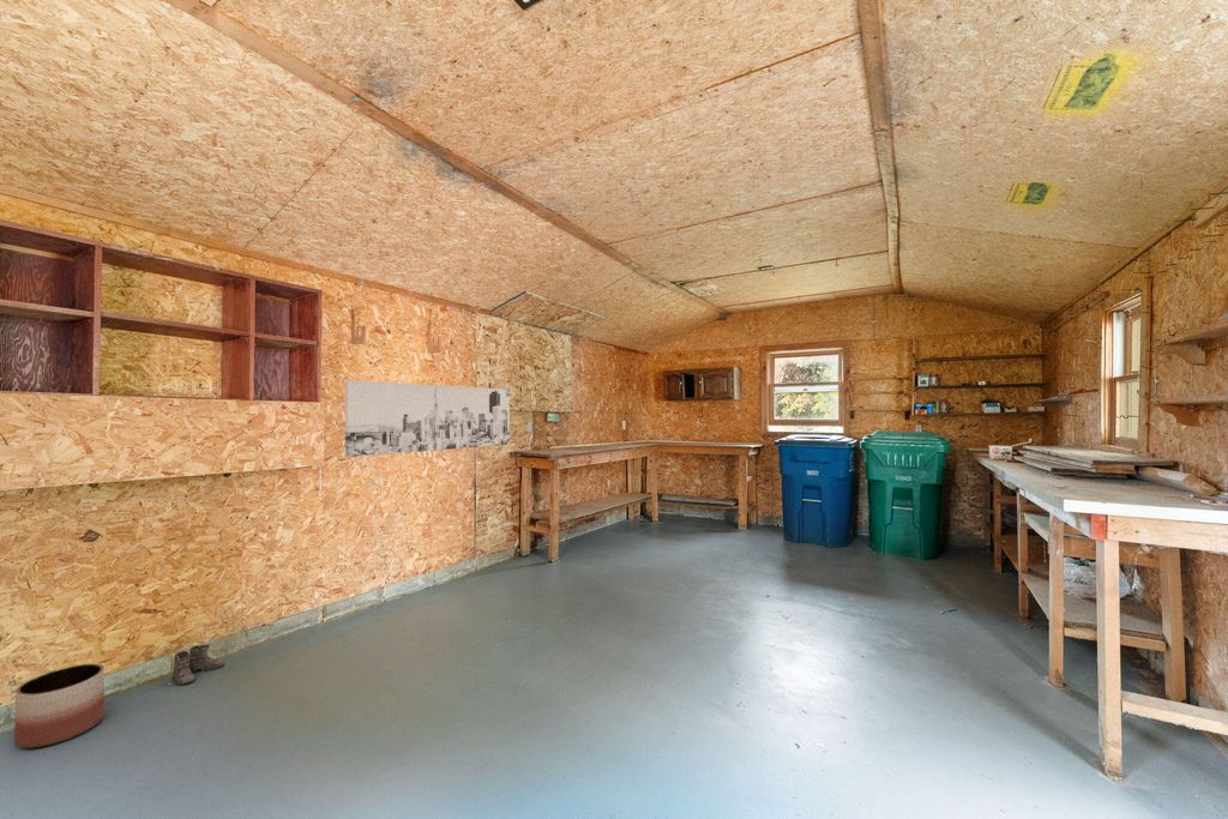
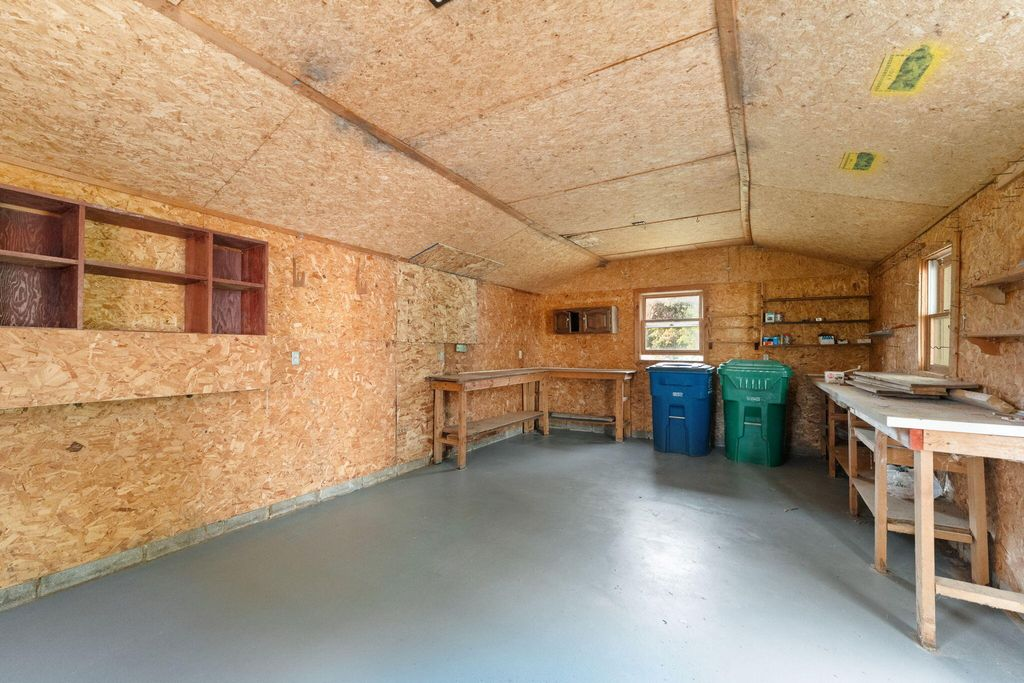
- boots [163,643,225,687]
- planter [13,663,106,749]
- wall art [344,379,511,458]
